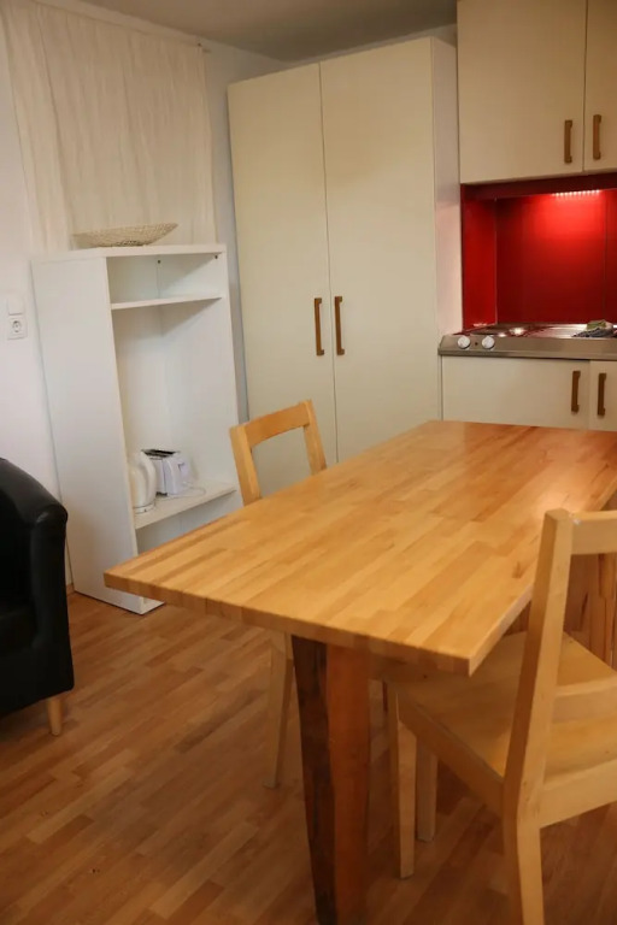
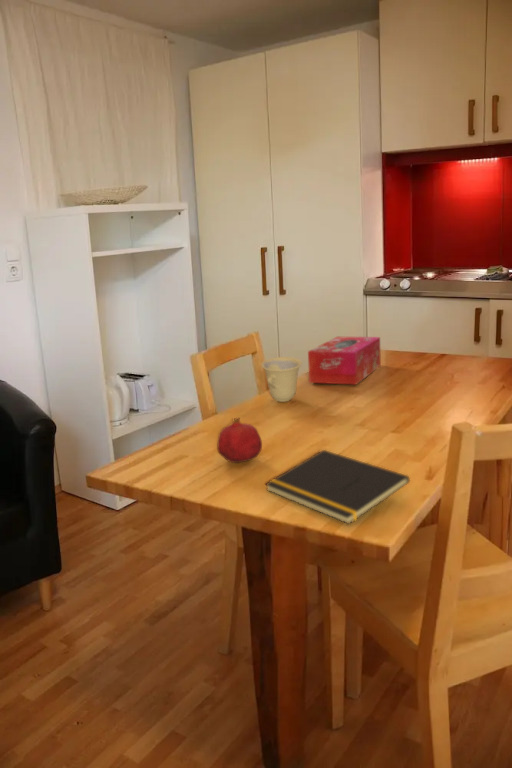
+ cup [260,356,303,403]
+ fruit [216,416,263,464]
+ notepad [264,449,411,525]
+ tissue box [307,336,382,386]
